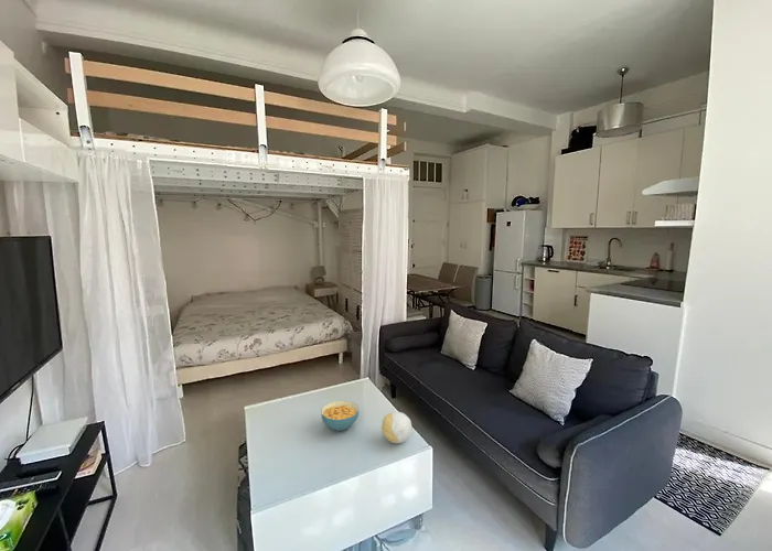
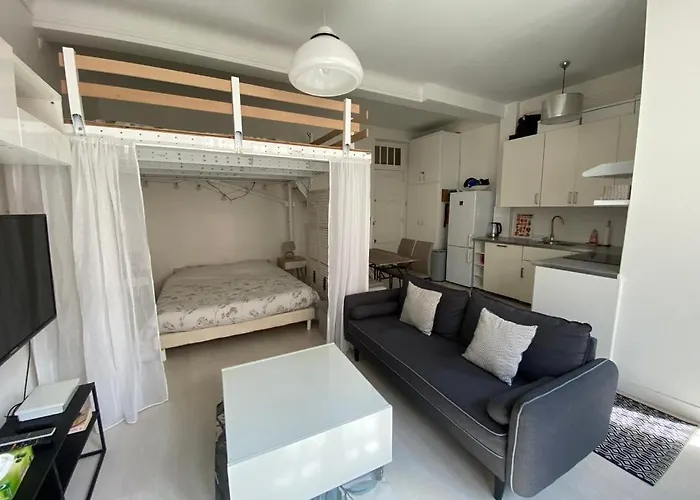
- cereal bowl [320,400,360,432]
- decorative ball [380,411,412,444]
